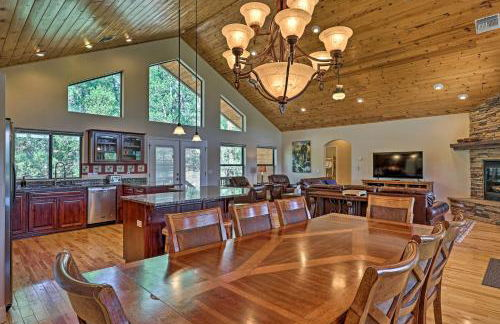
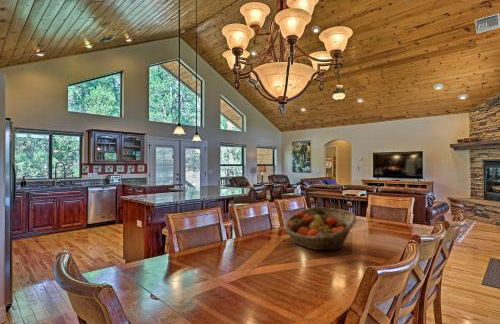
+ fruit basket [283,206,358,251]
